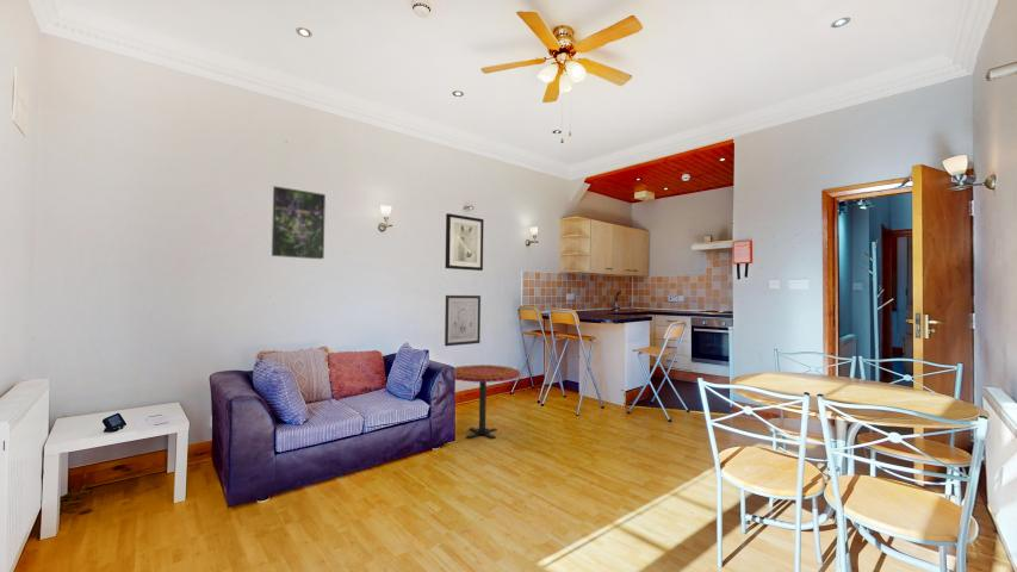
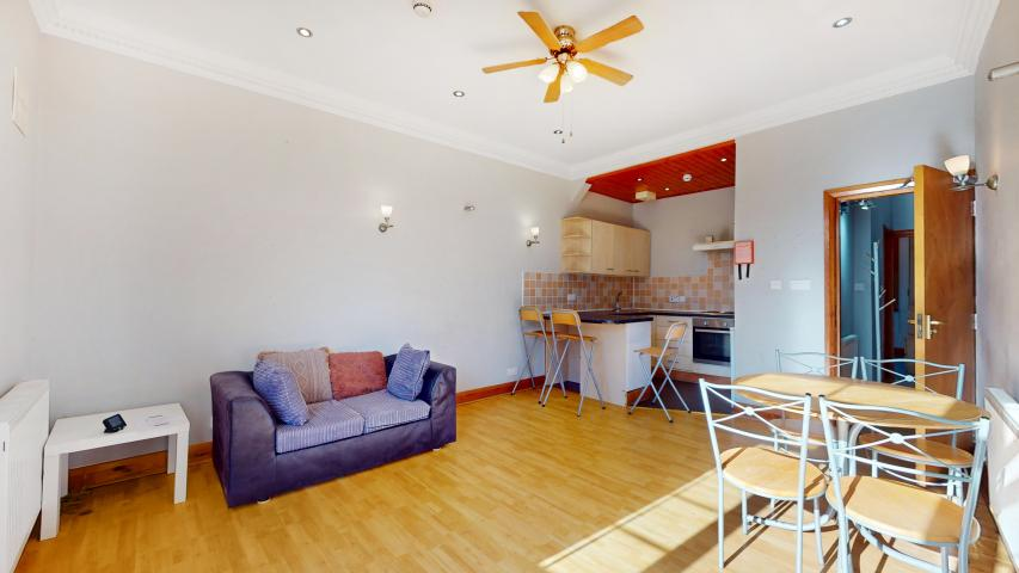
- side table [453,363,521,440]
- wall art [444,294,482,347]
- wall art [445,212,485,272]
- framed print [271,185,327,260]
